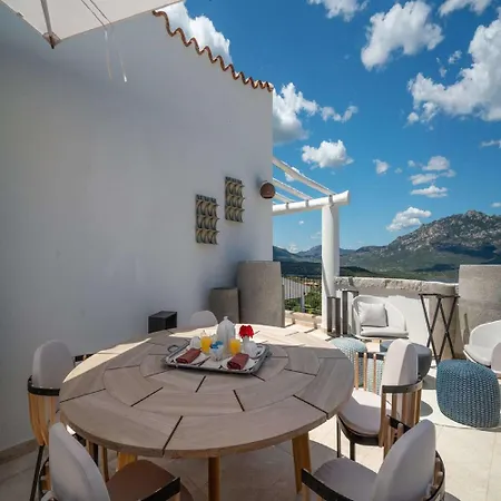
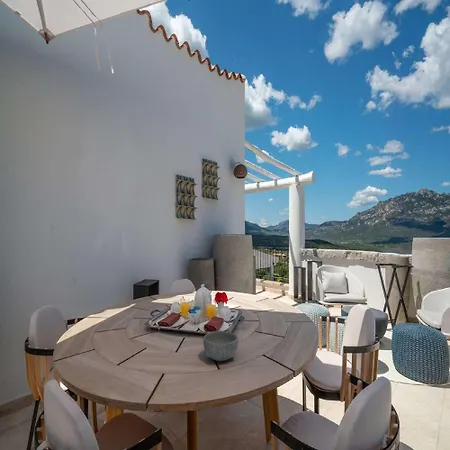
+ bowl [202,330,239,362]
